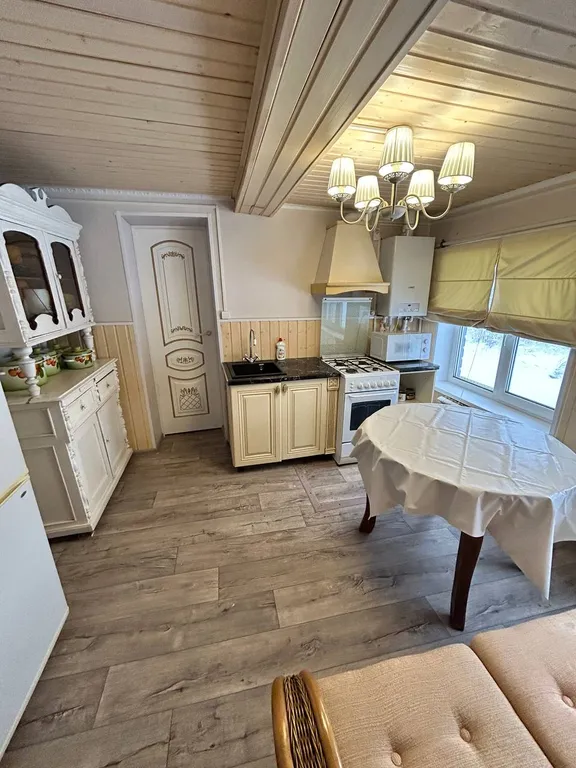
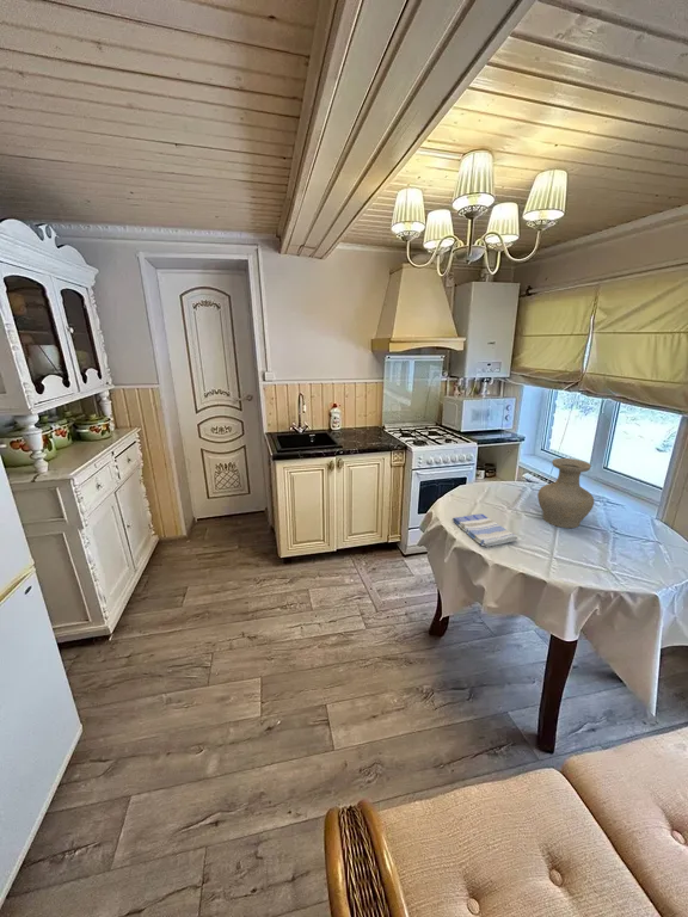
+ dish towel [452,513,518,548]
+ vase [536,457,595,529]
